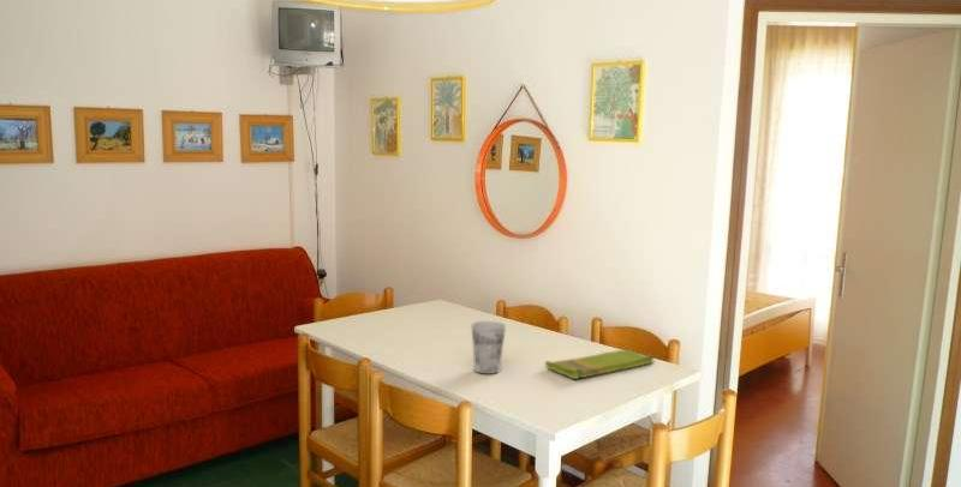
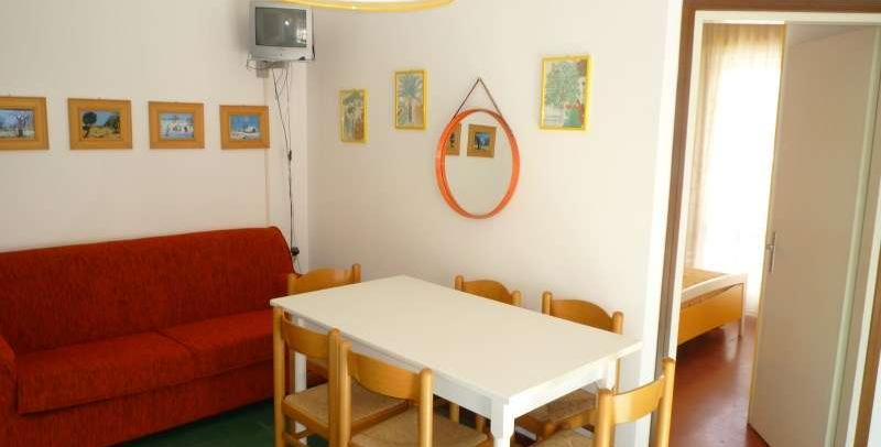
- cup [471,320,507,375]
- dish towel [544,349,655,380]
